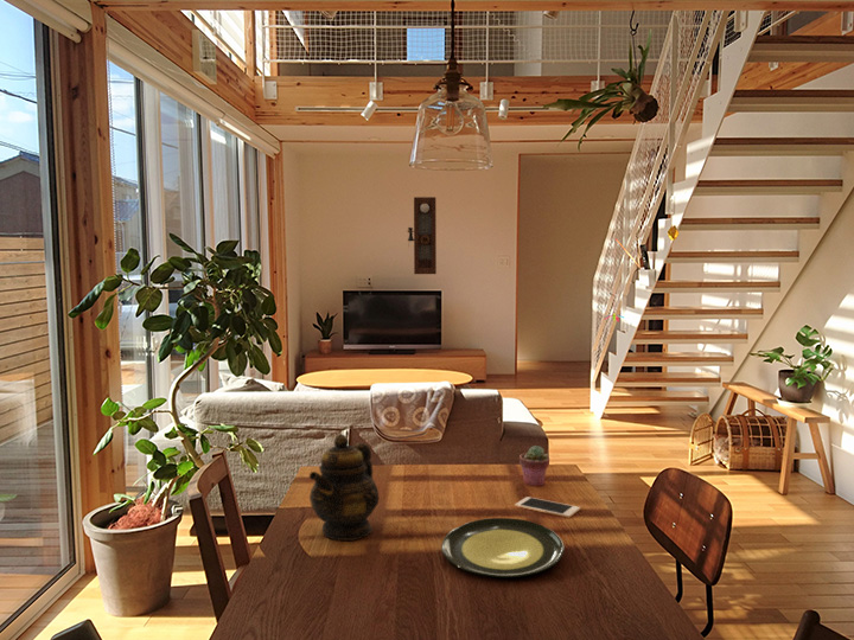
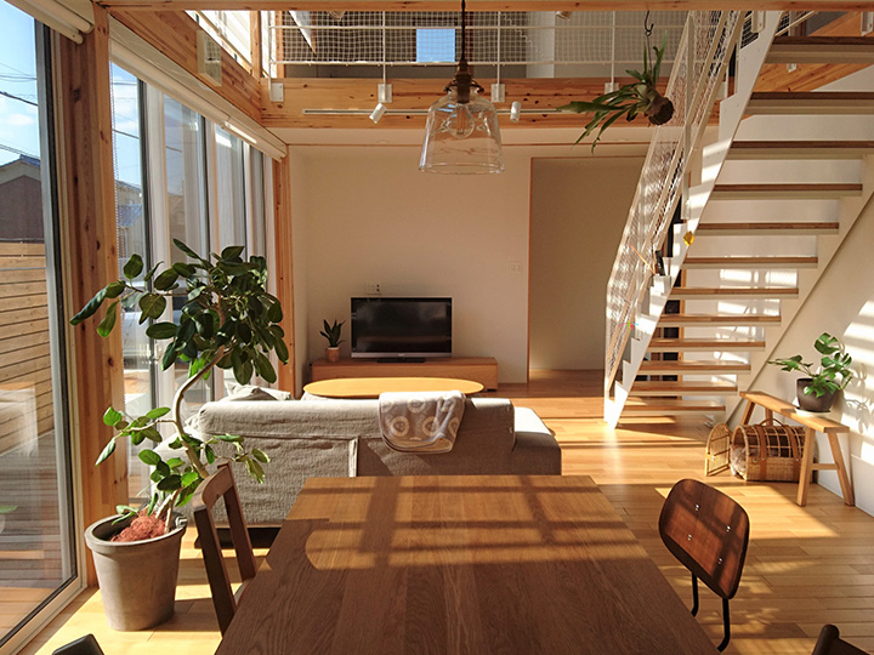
- teapot [308,433,381,542]
- plate [441,517,566,578]
- cell phone [514,495,581,519]
- potted succulent [518,444,550,487]
- pendulum clock [407,196,438,275]
